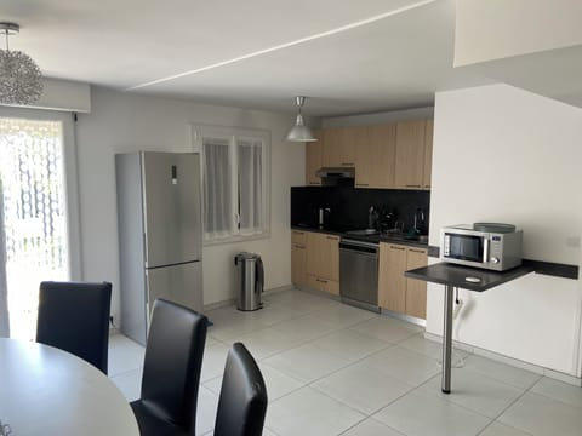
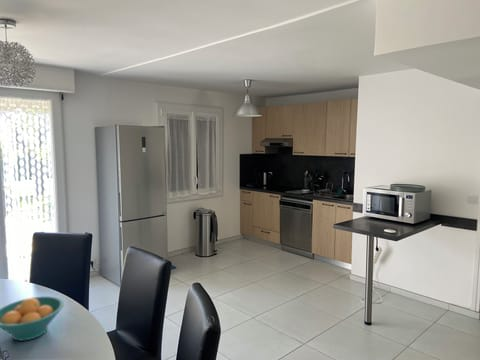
+ fruit bowl [0,295,65,342]
